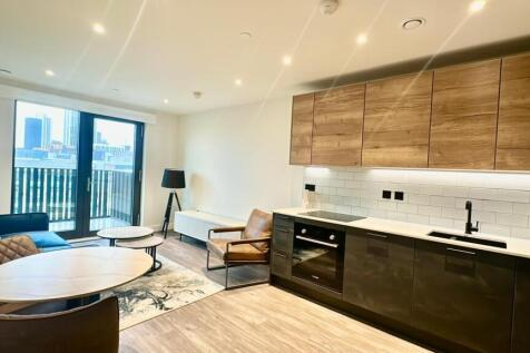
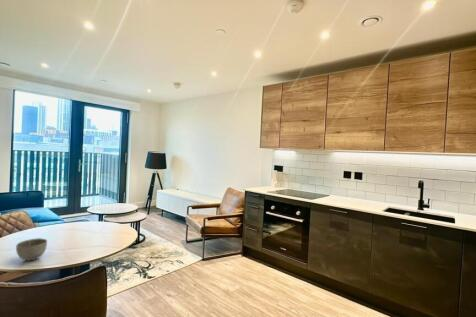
+ bowl [15,237,48,262]
